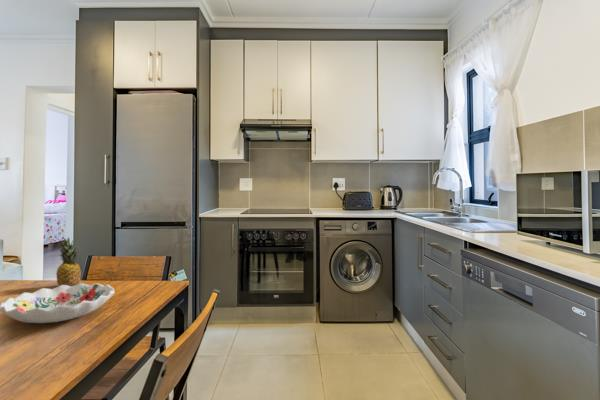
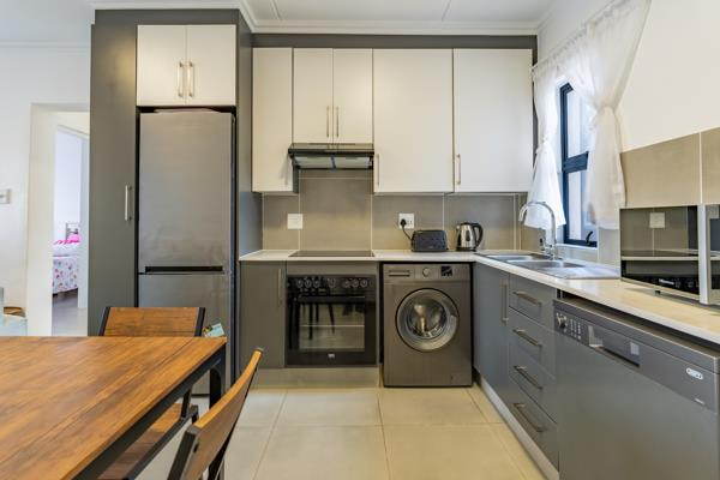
- decorative bowl [0,282,116,324]
- fruit [55,237,82,286]
